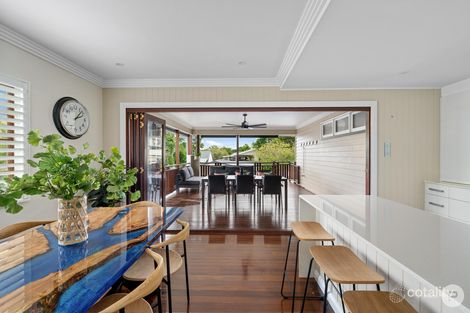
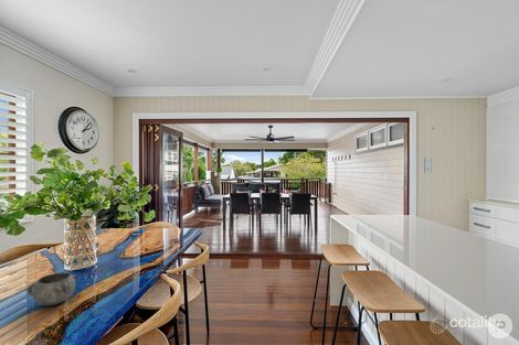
+ decorative bowl [27,271,77,306]
